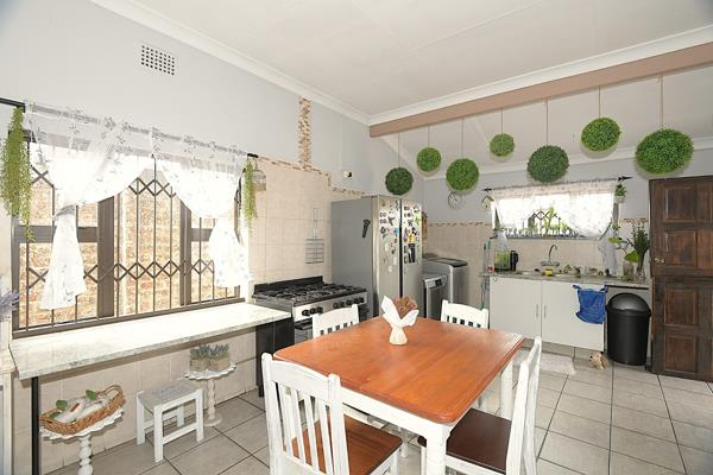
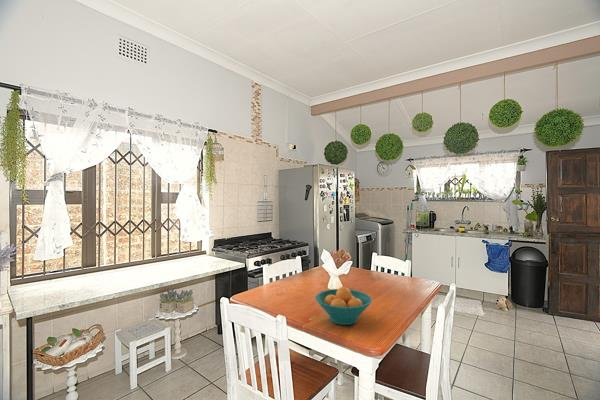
+ fruit bowl [314,286,373,326]
